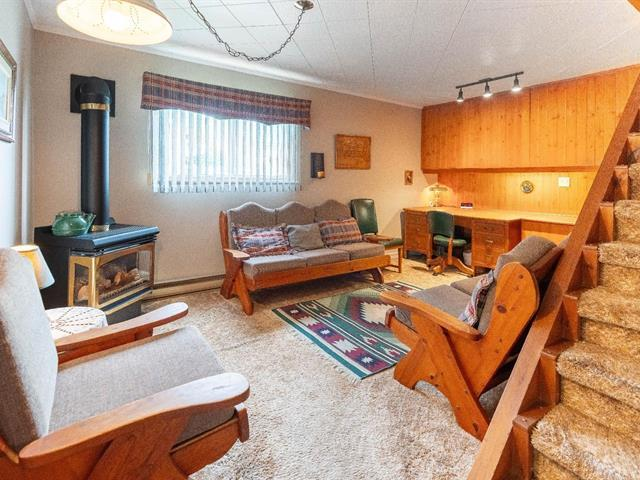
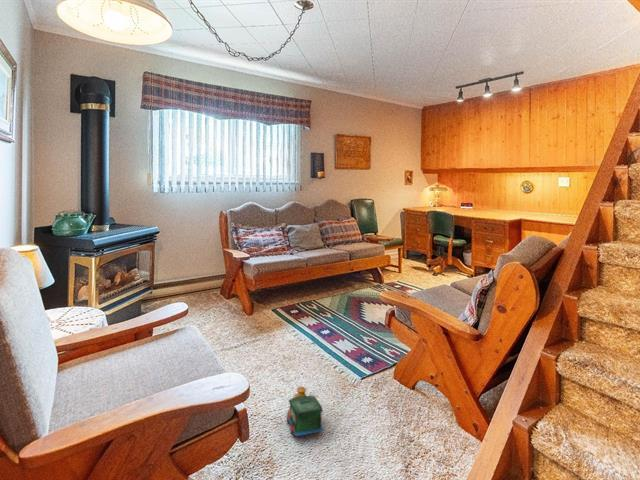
+ toy train [286,386,324,437]
